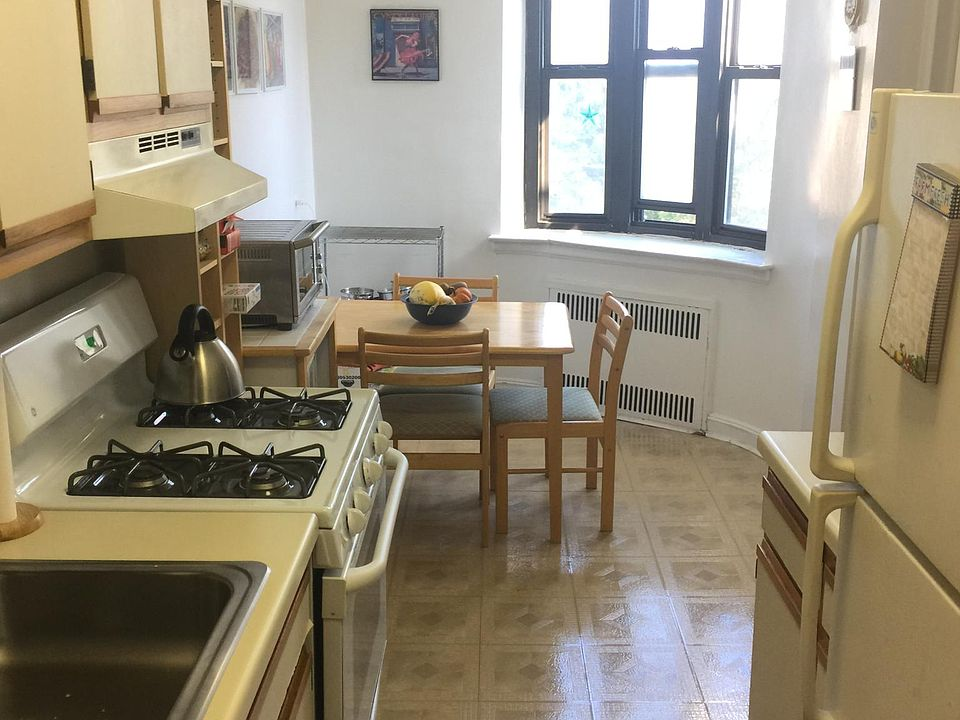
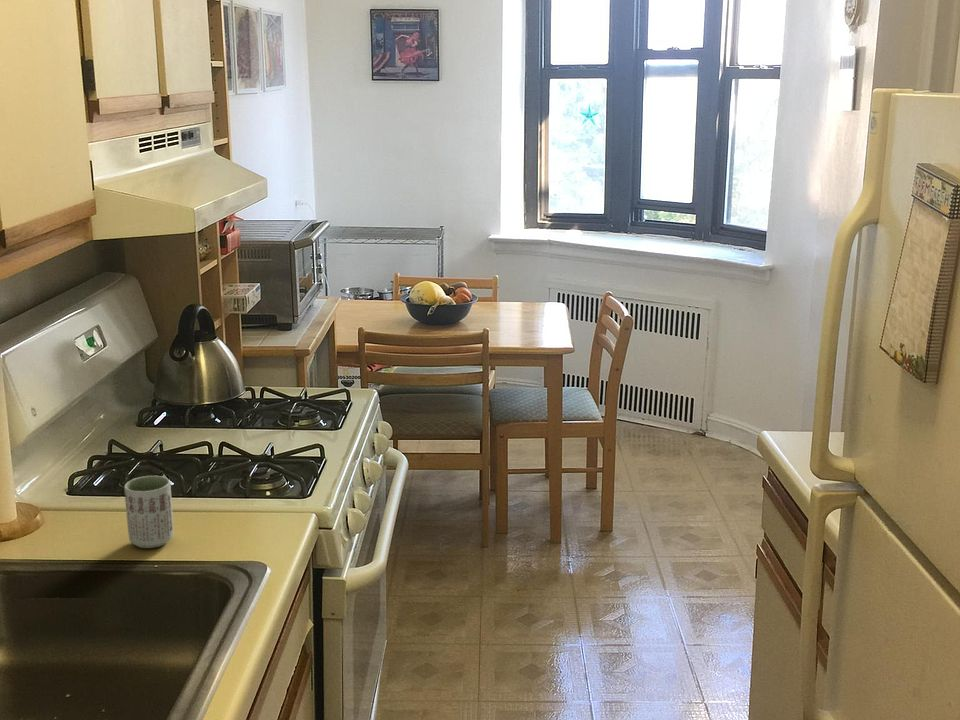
+ cup [123,475,174,549]
